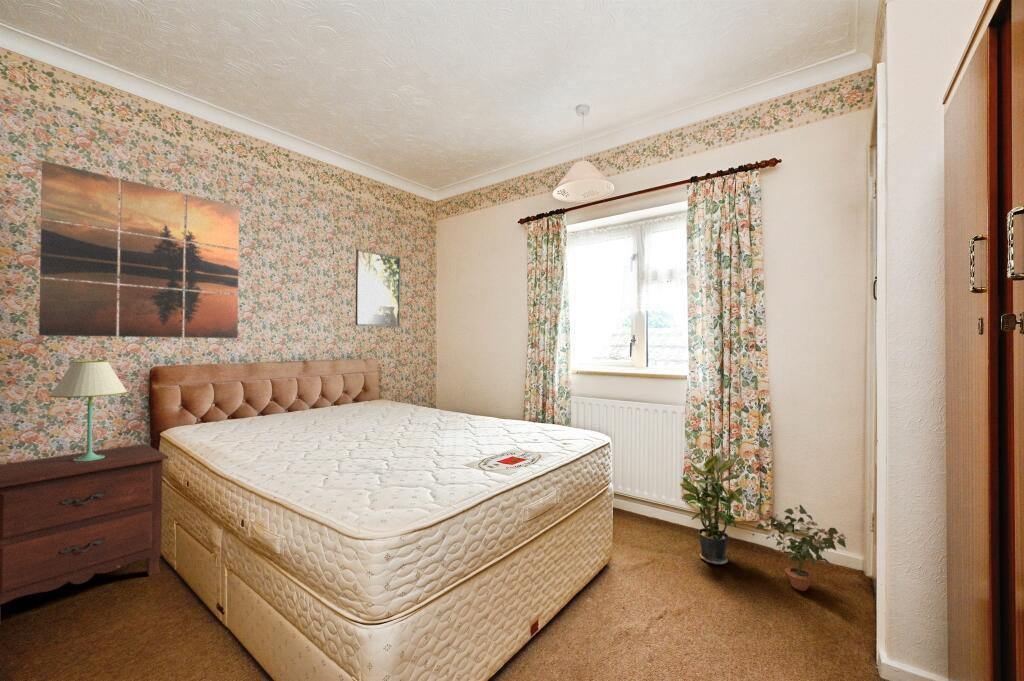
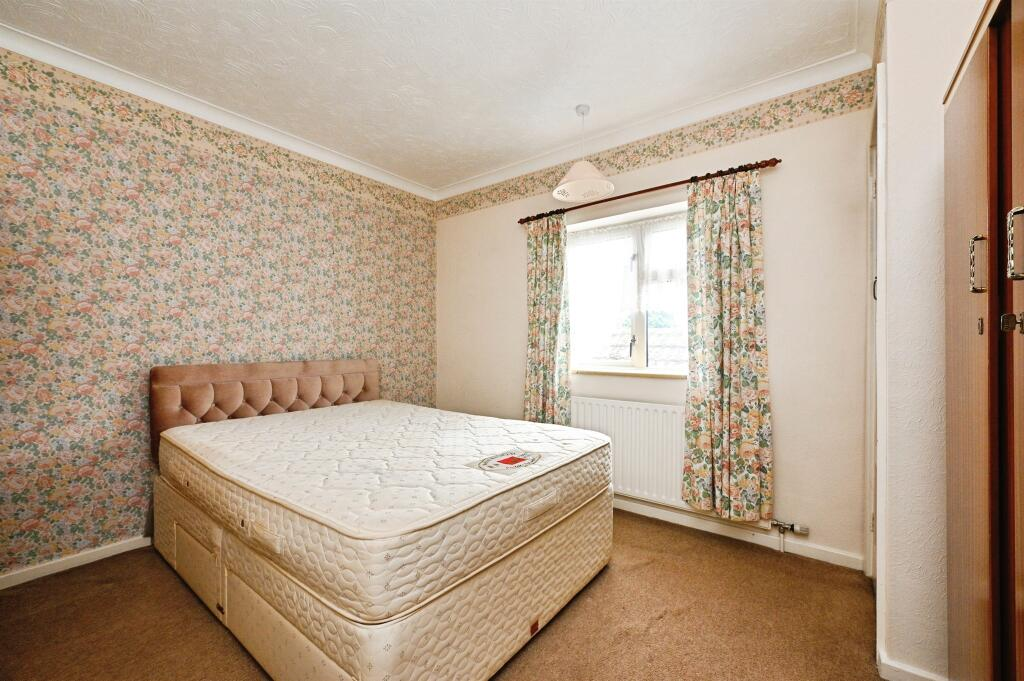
- potted plant [679,450,744,566]
- table lamp [49,360,128,462]
- potted plant [755,504,849,592]
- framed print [355,248,401,328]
- nightstand [0,443,169,606]
- wall art [38,160,240,339]
